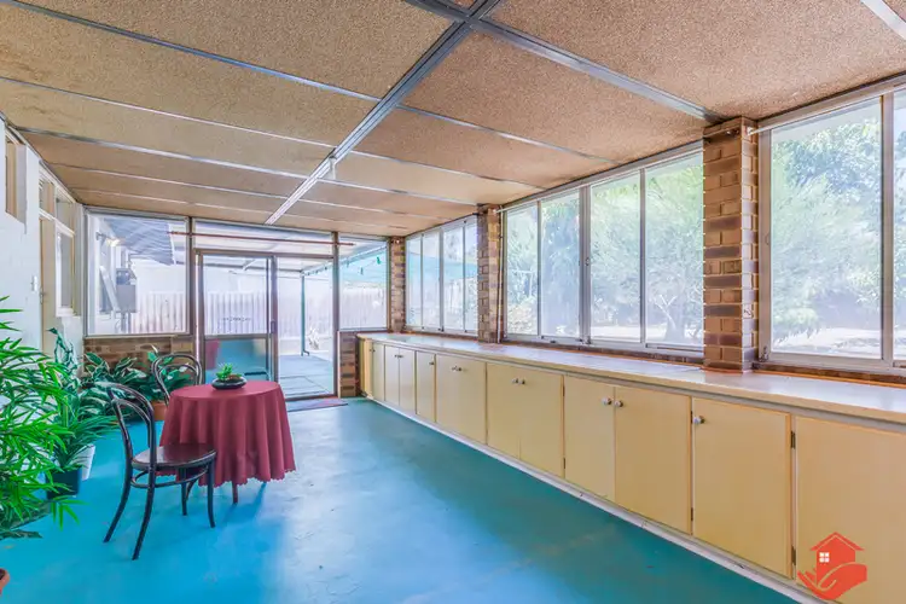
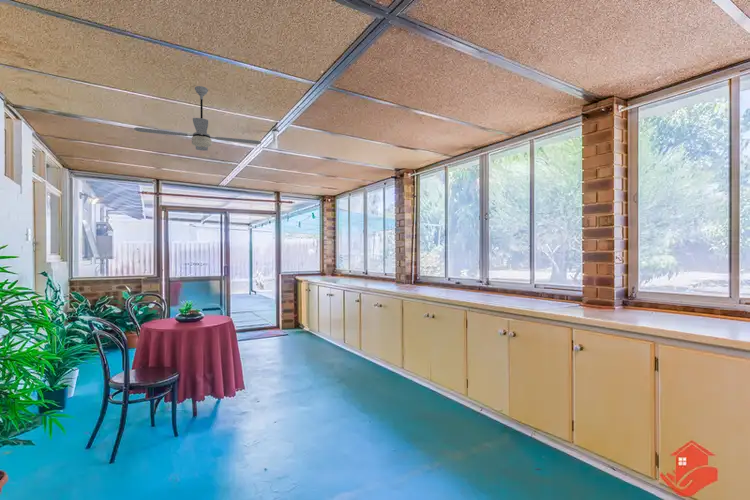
+ ceiling fan [133,85,262,152]
